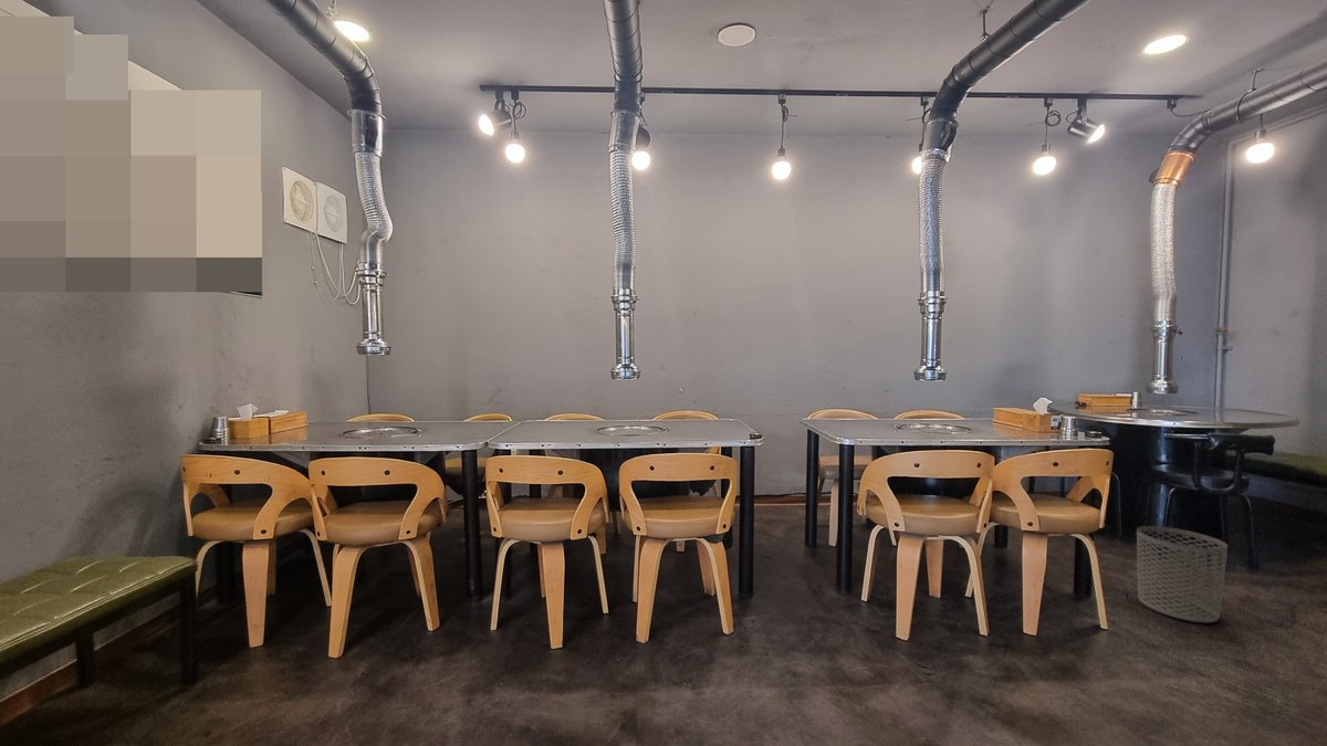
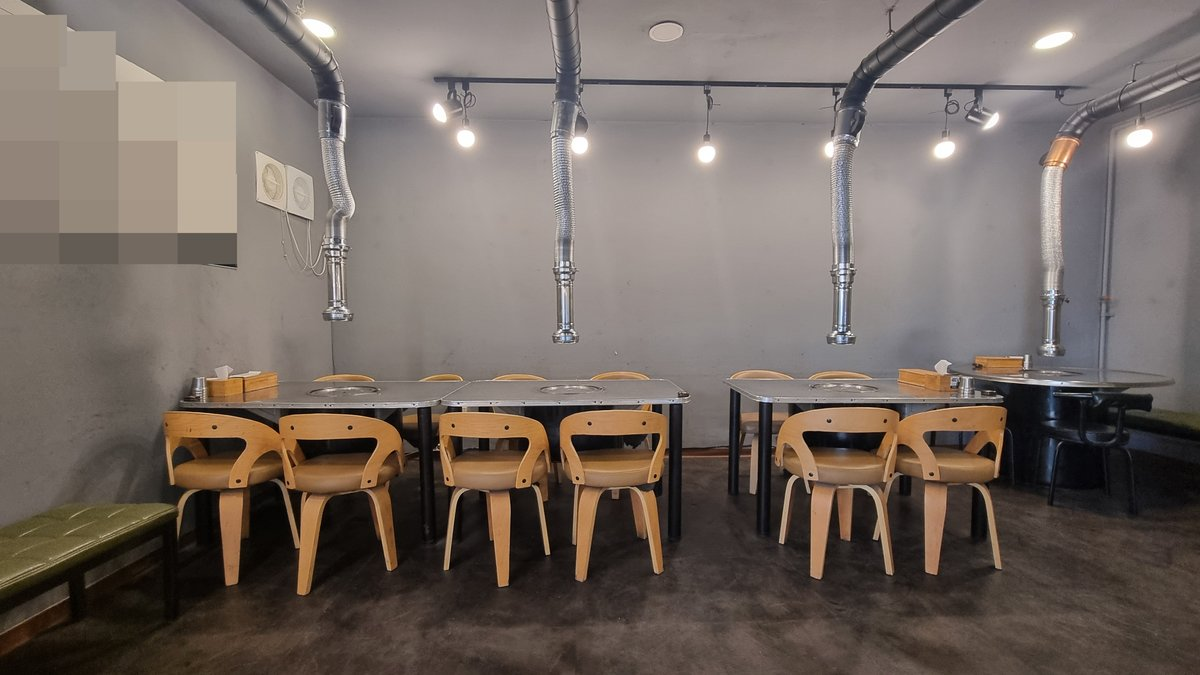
- waste bin [1136,525,1229,623]
